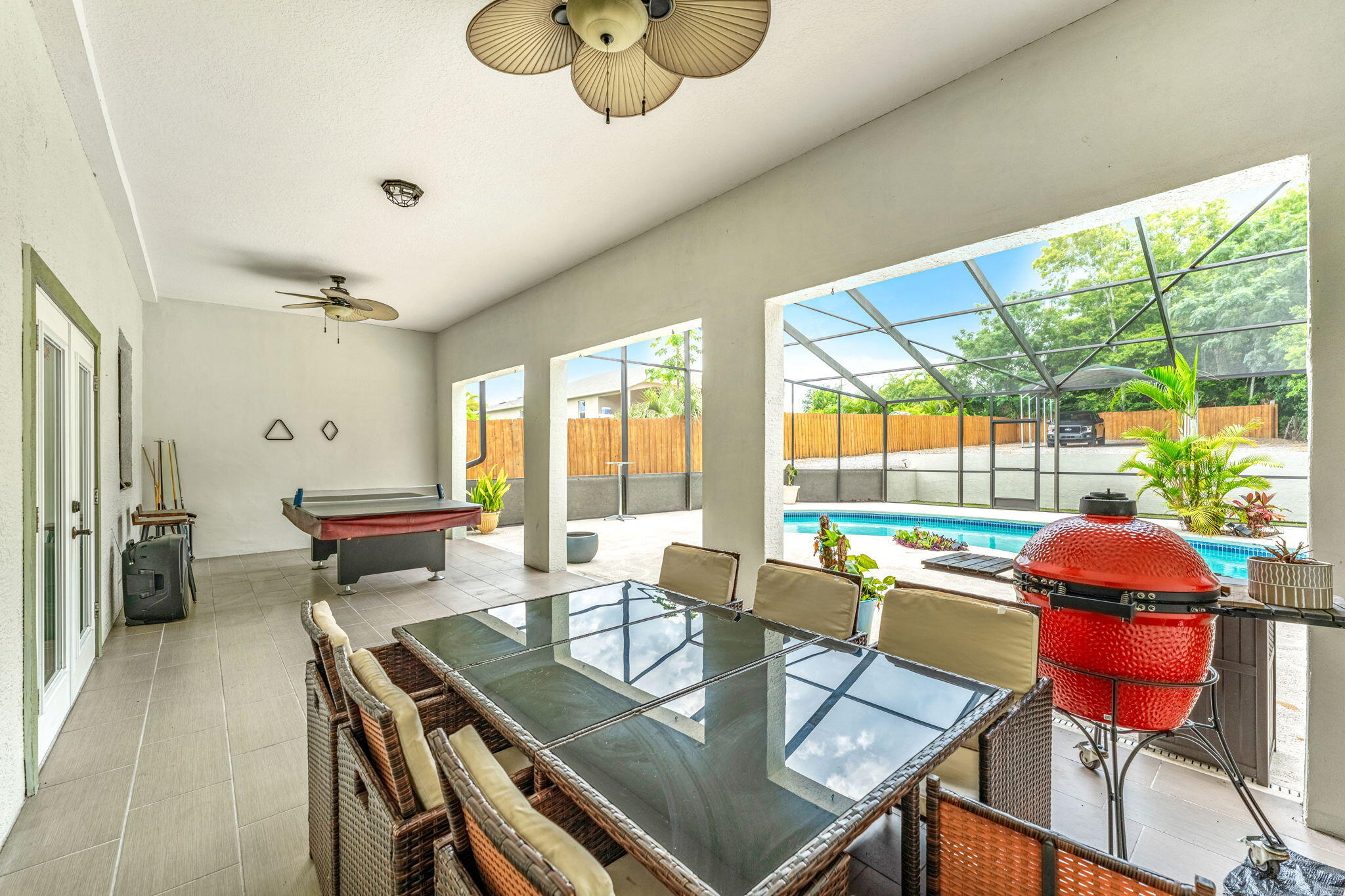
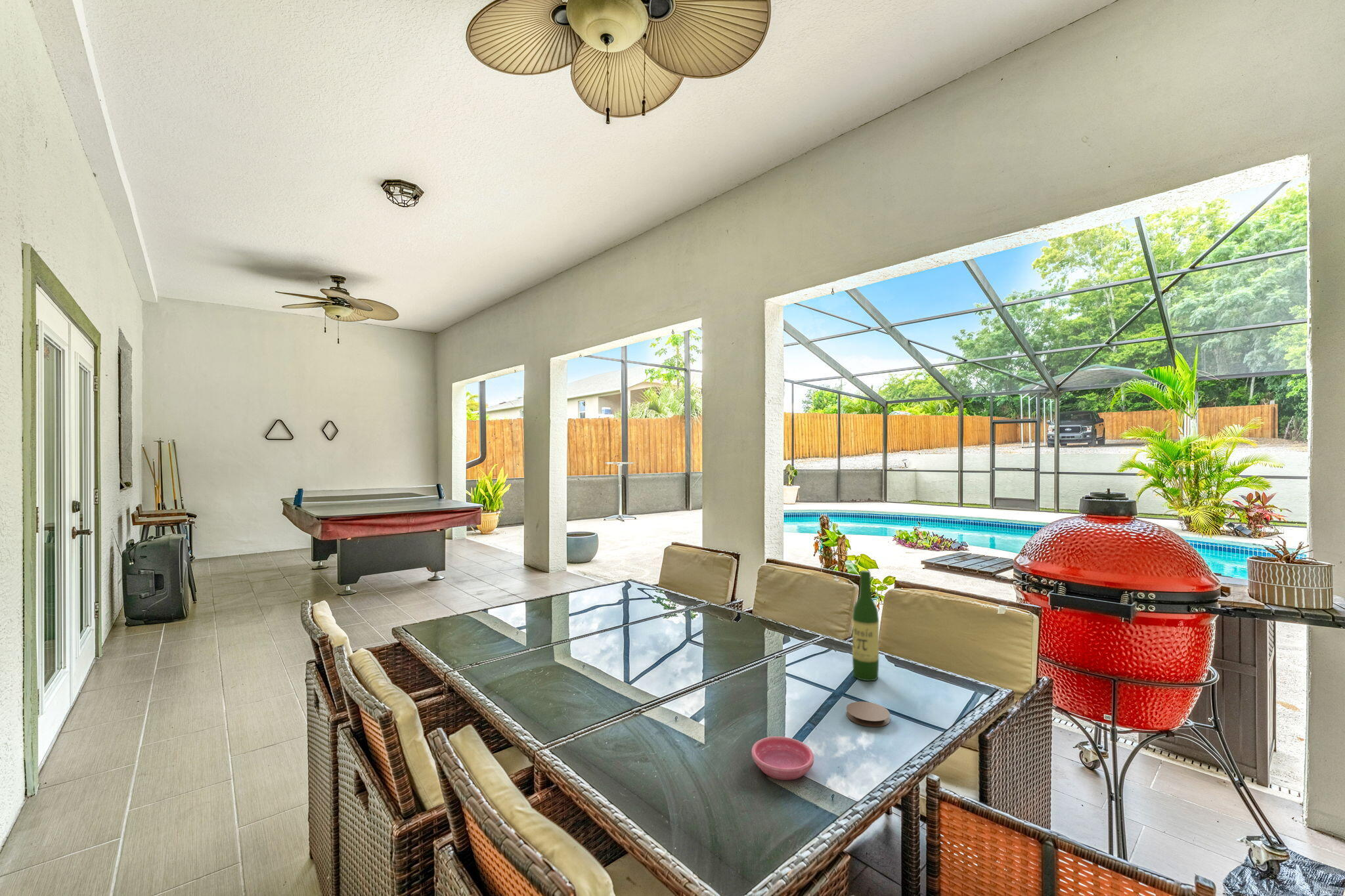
+ coaster [846,701,891,727]
+ wine bottle [852,570,879,682]
+ saucer [751,736,814,780]
